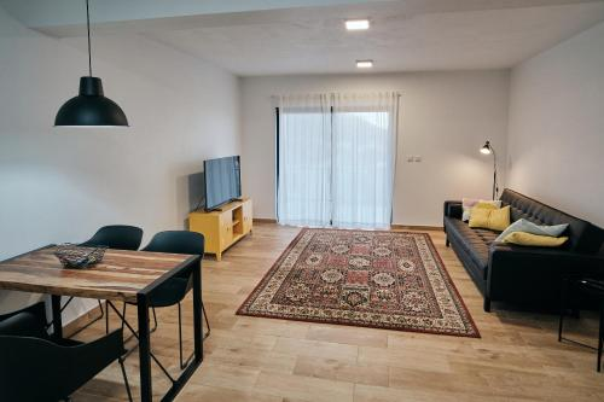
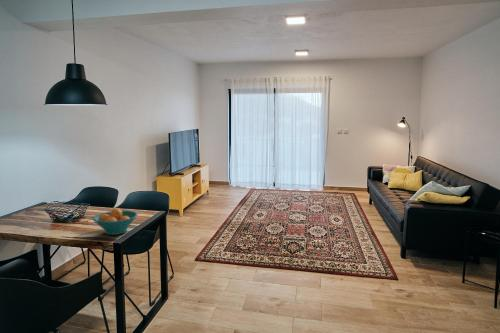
+ fruit bowl [92,207,139,236]
